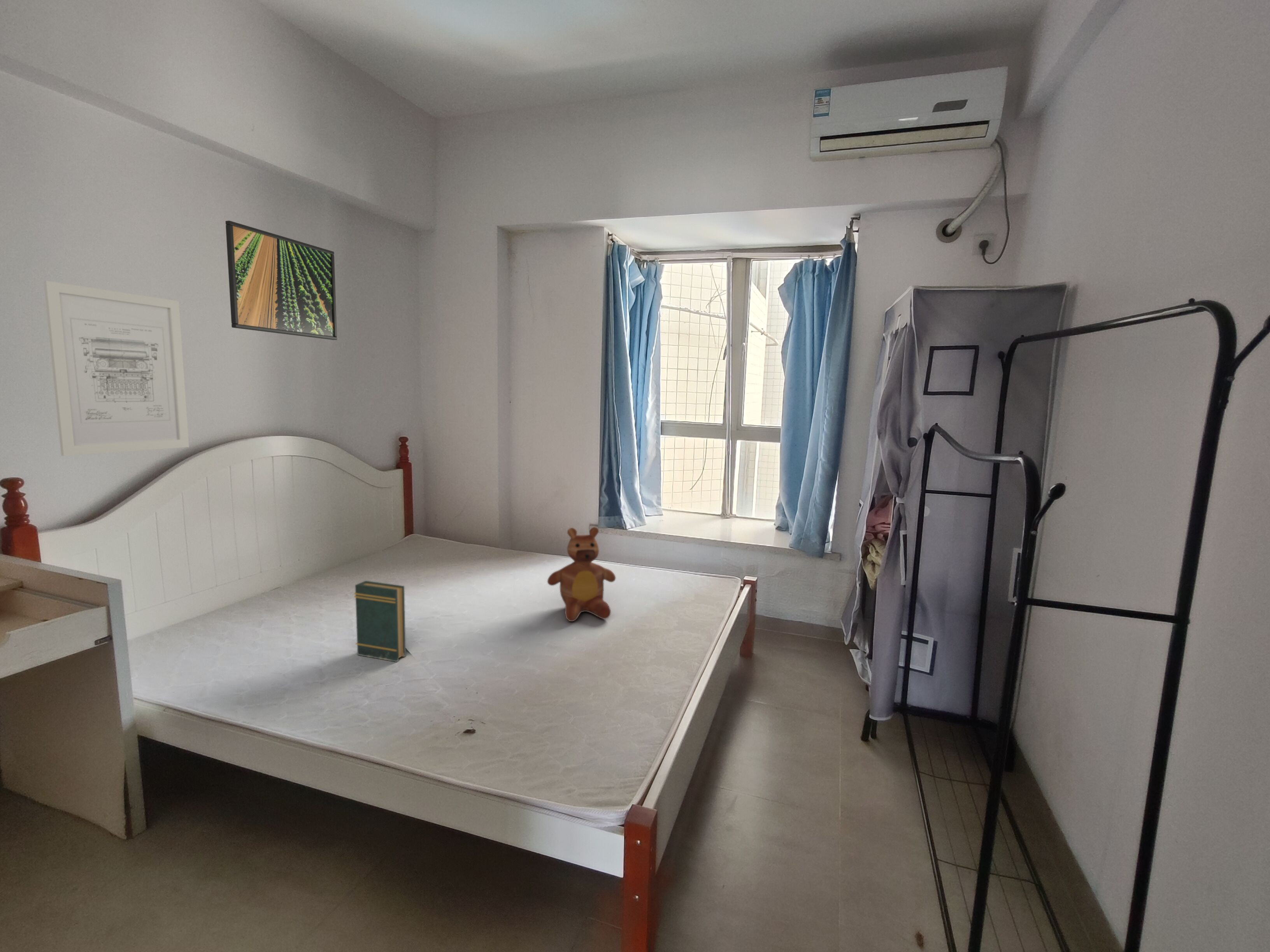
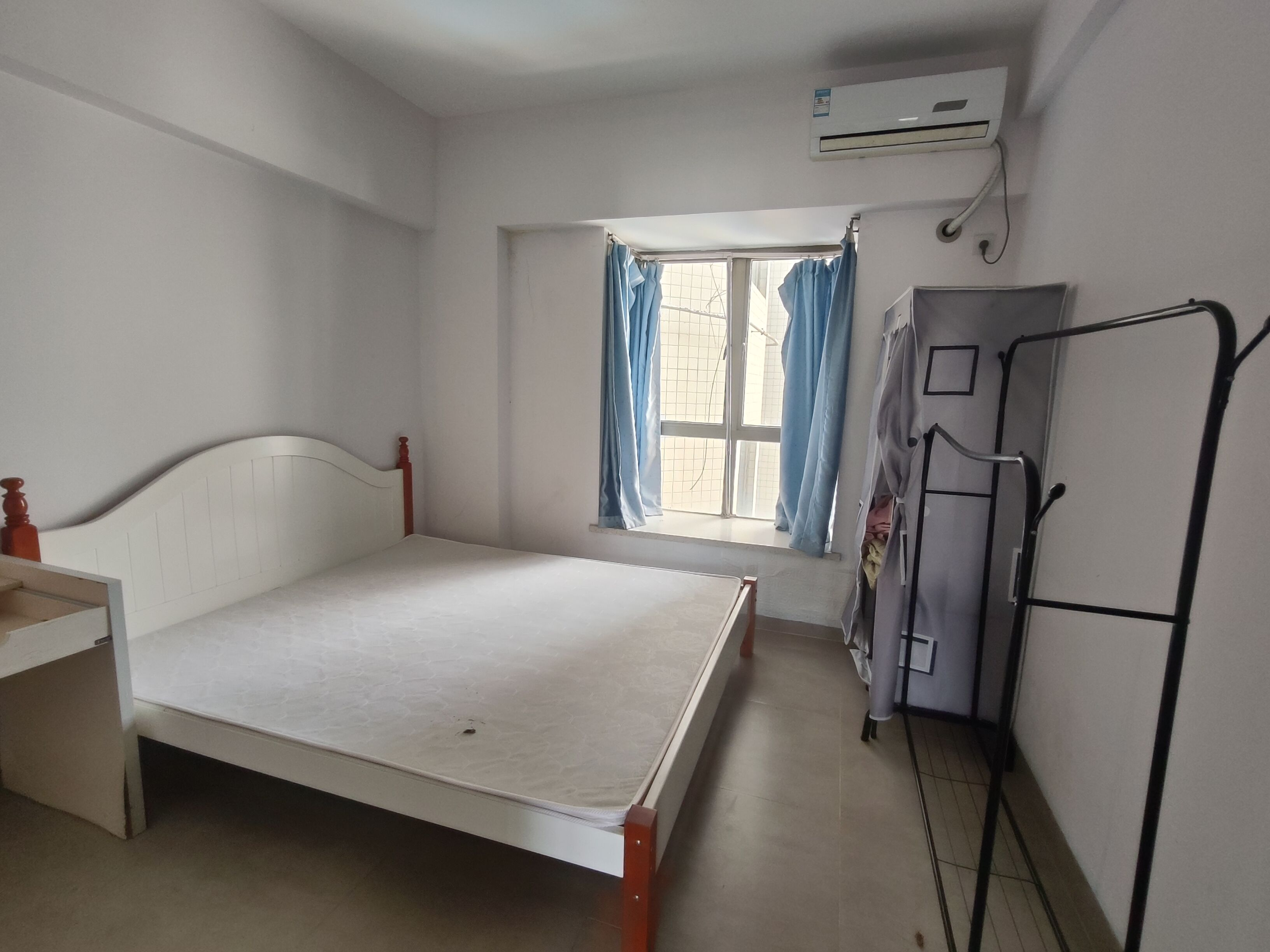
- teddy bear [547,527,616,622]
- book [353,580,406,662]
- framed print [225,220,337,340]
- wall art [43,280,189,456]
